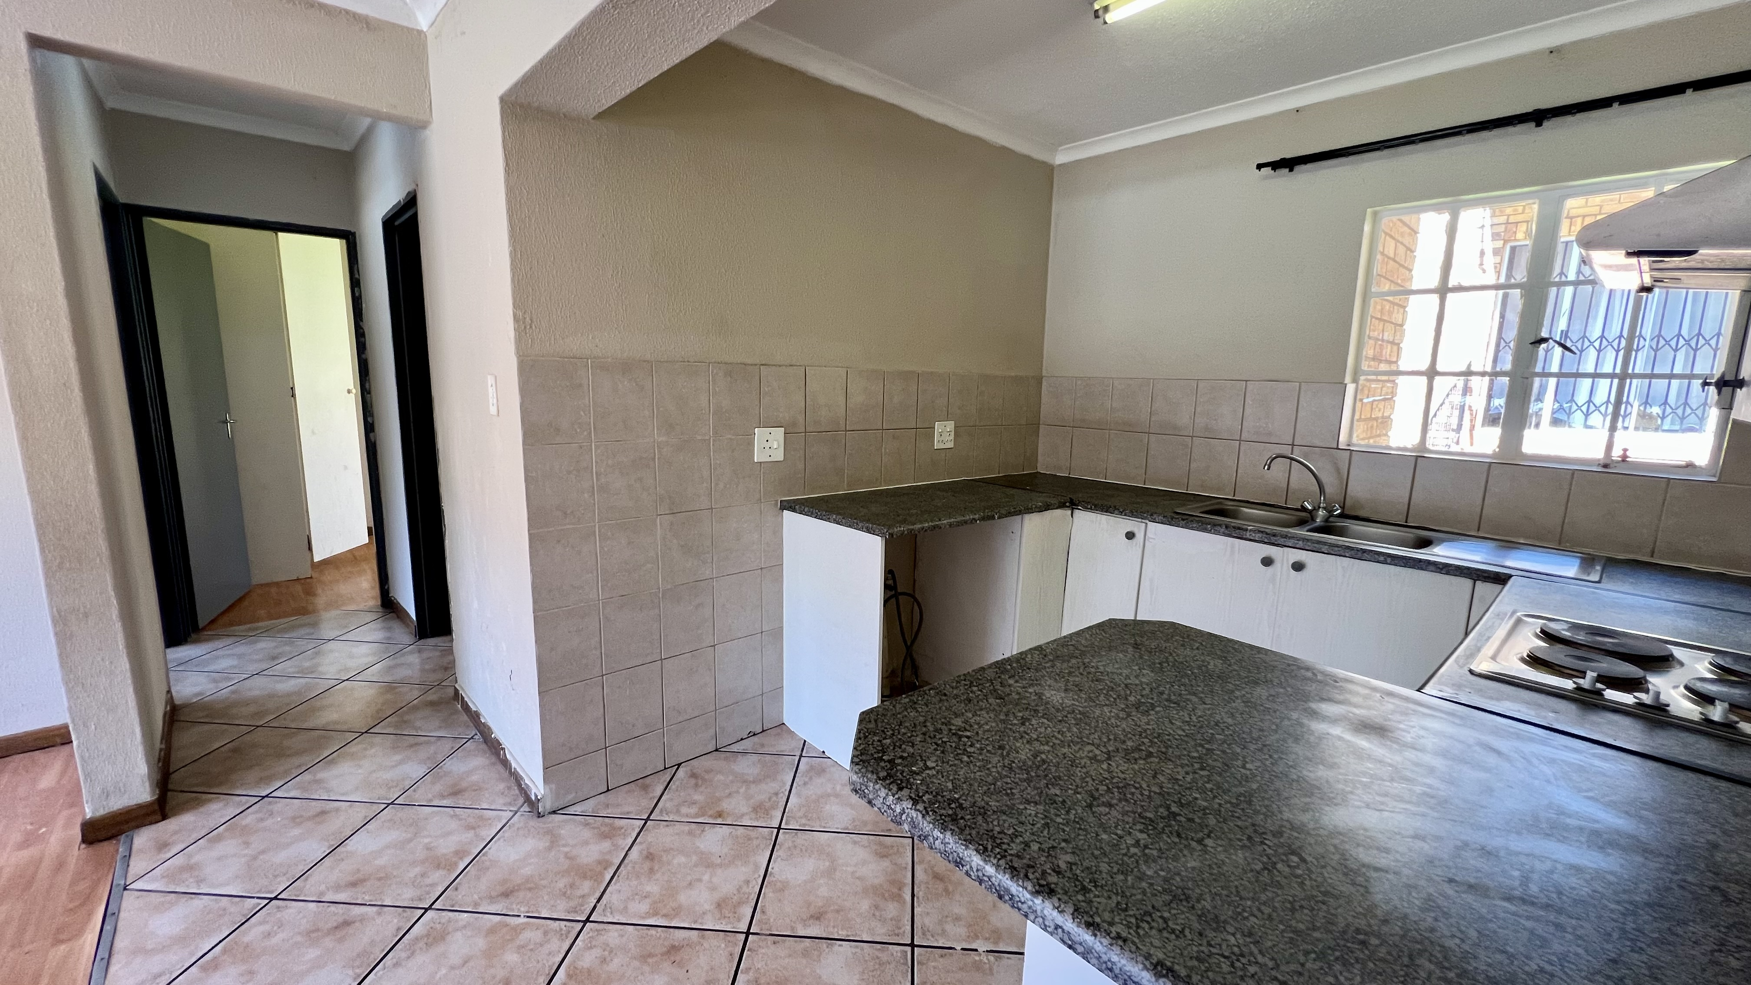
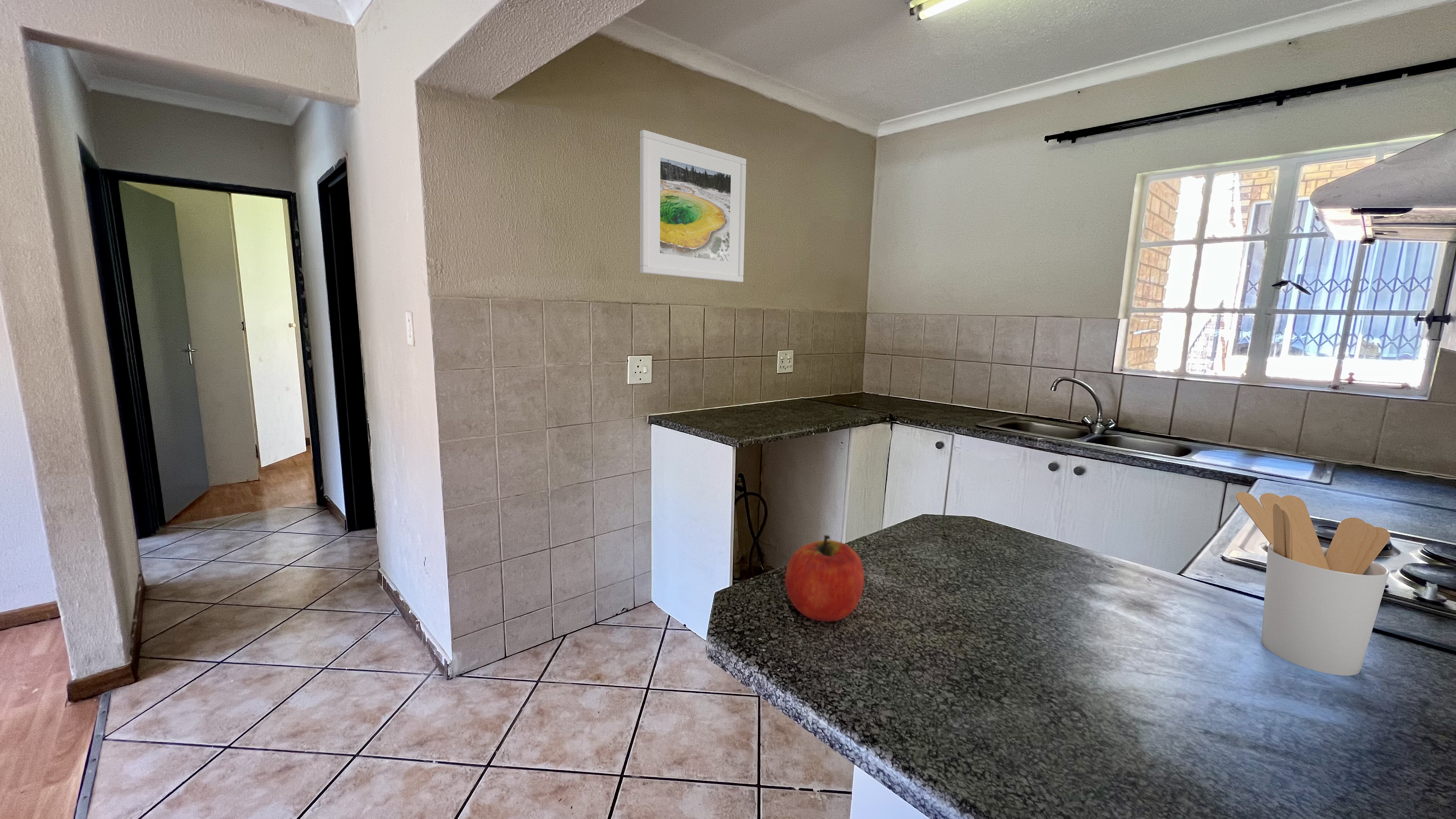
+ apple [785,535,865,622]
+ utensil holder [1236,491,1391,676]
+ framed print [640,130,747,283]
